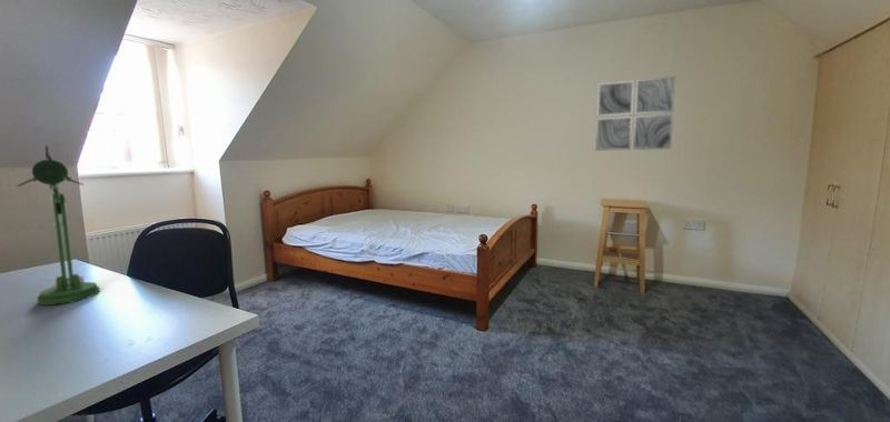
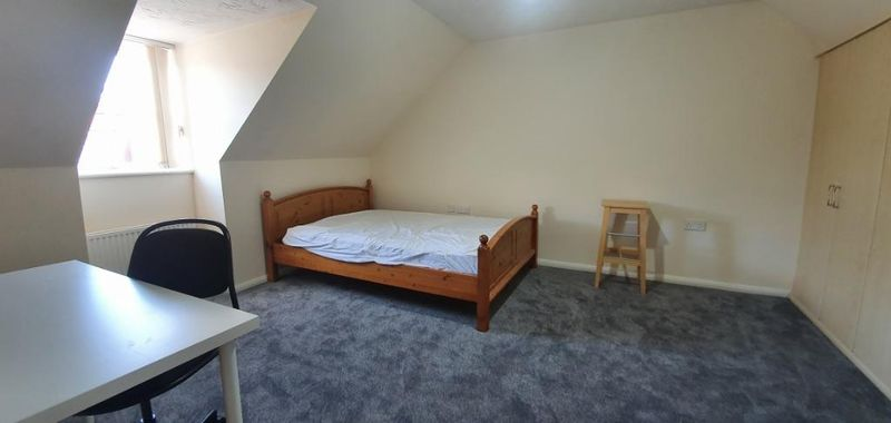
- desk lamp [16,144,101,307]
- wall art [594,76,676,152]
